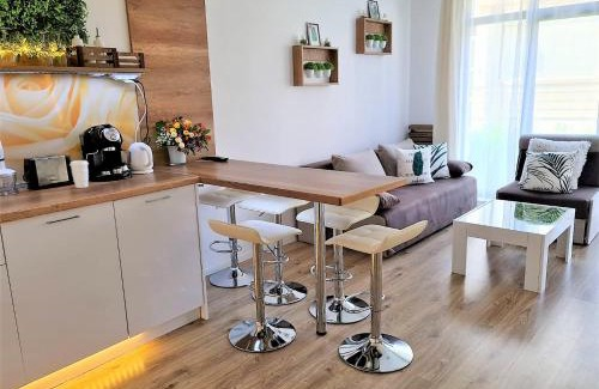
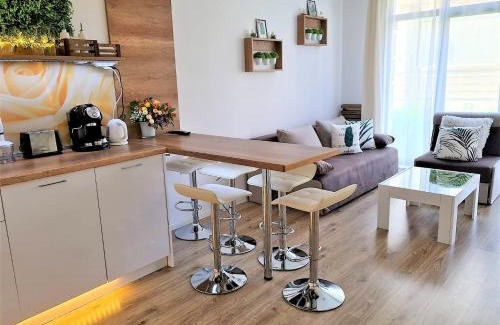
- coffee cup [68,159,90,189]
